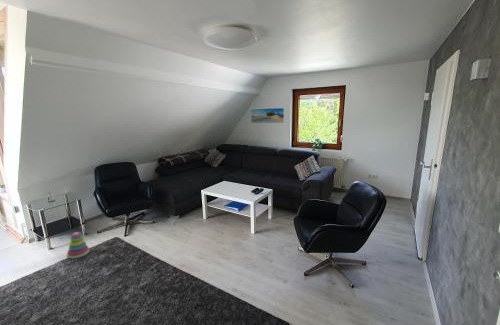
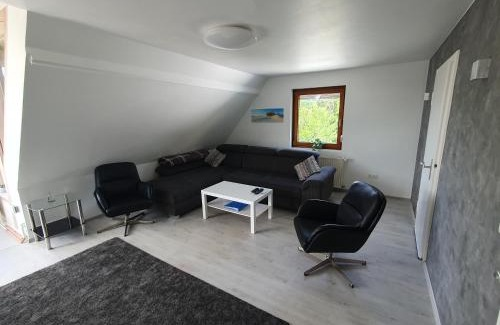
- stacking toy [66,231,90,259]
